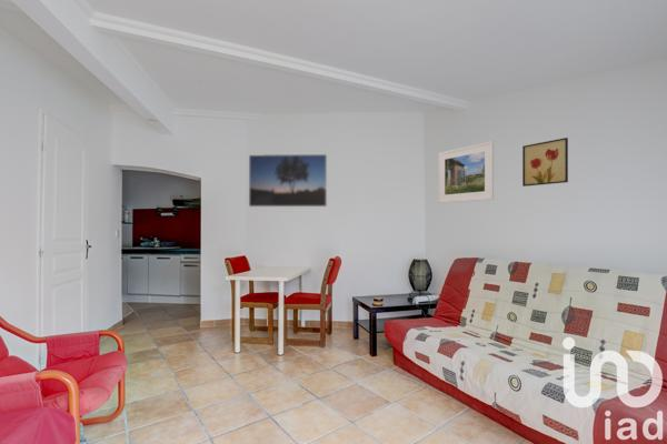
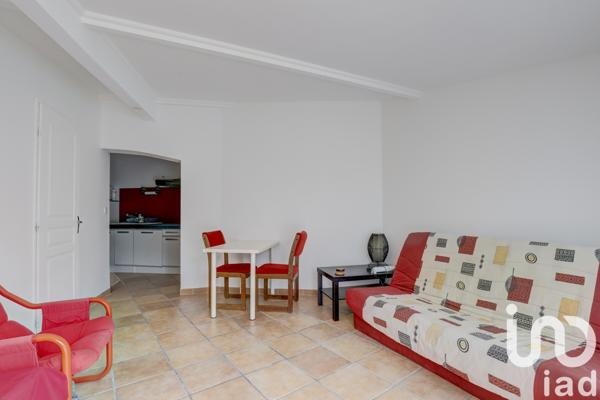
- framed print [437,140,495,204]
- wall art [521,137,569,188]
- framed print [248,153,328,208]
